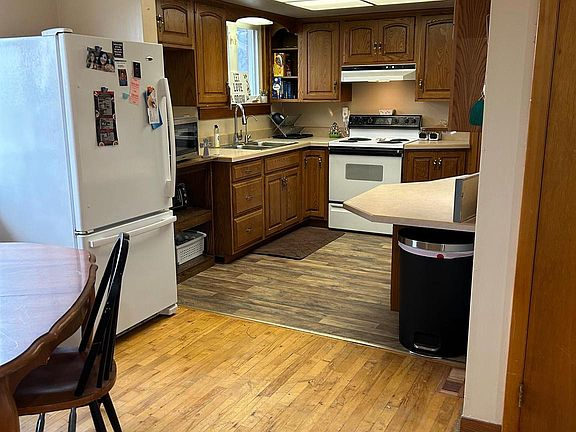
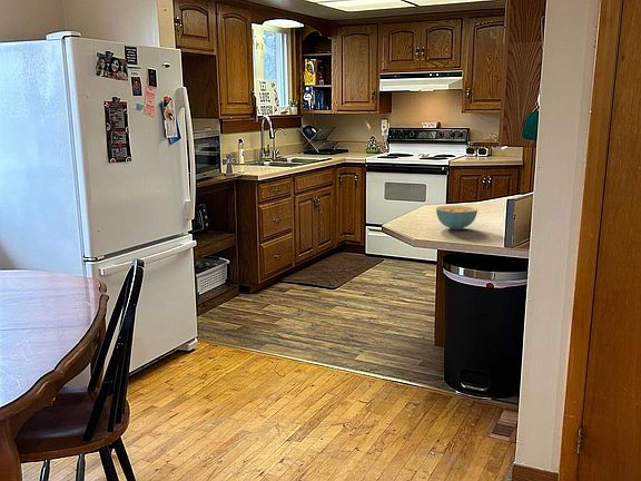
+ cereal bowl [435,205,479,230]
